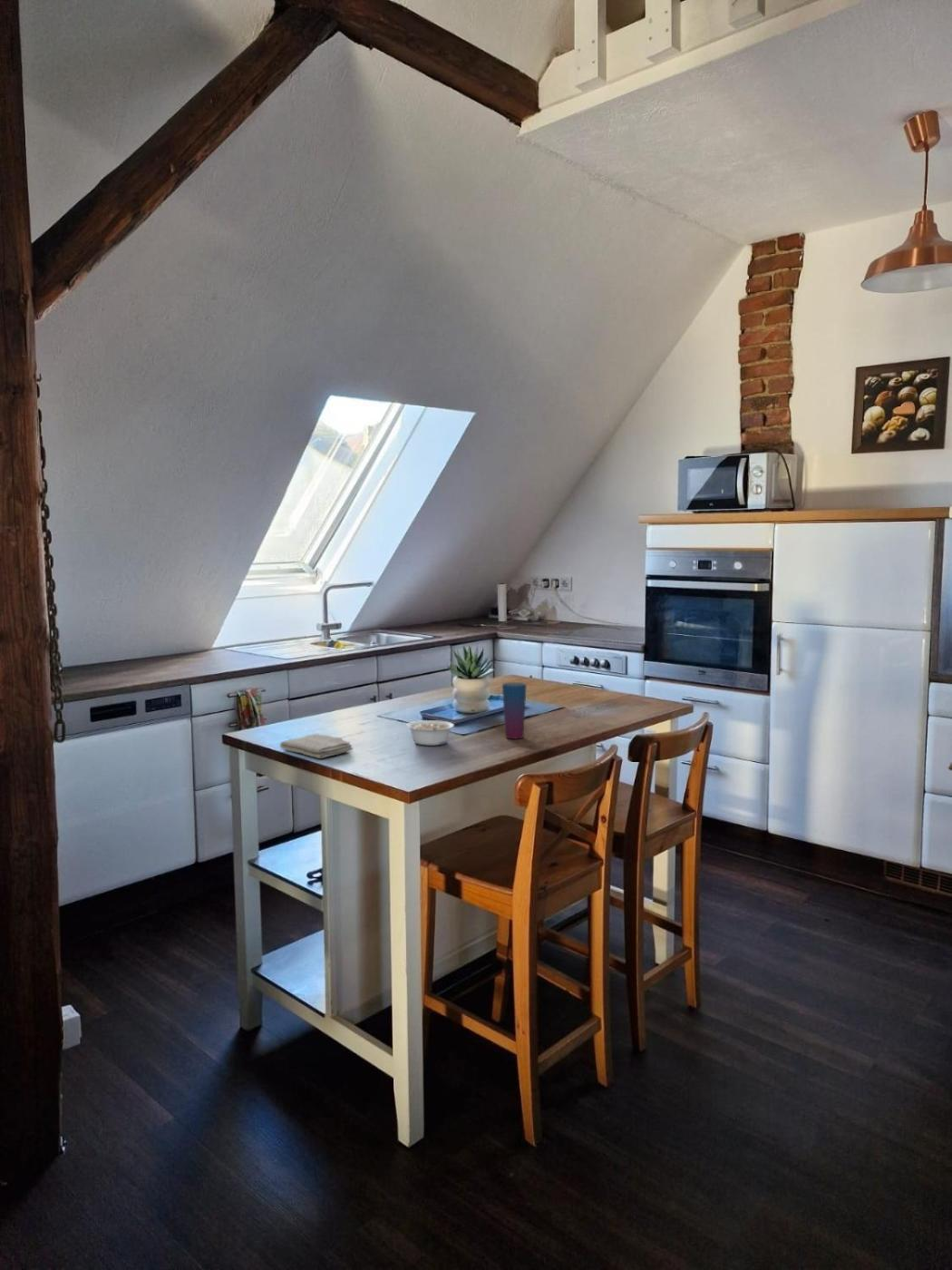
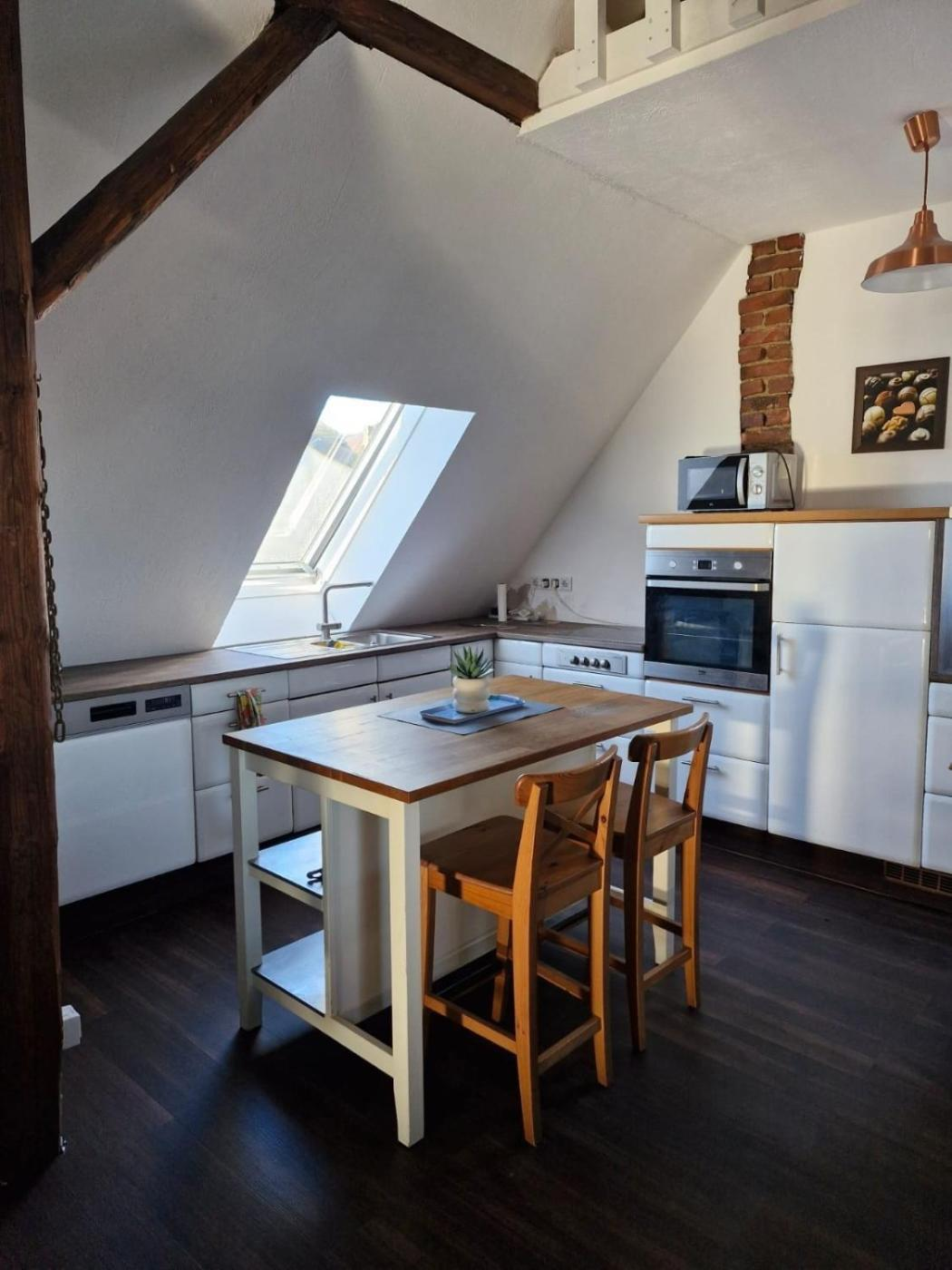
- cup [501,681,528,739]
- legume [405,719,455,747]
- washcloth [279,733,354,759]
